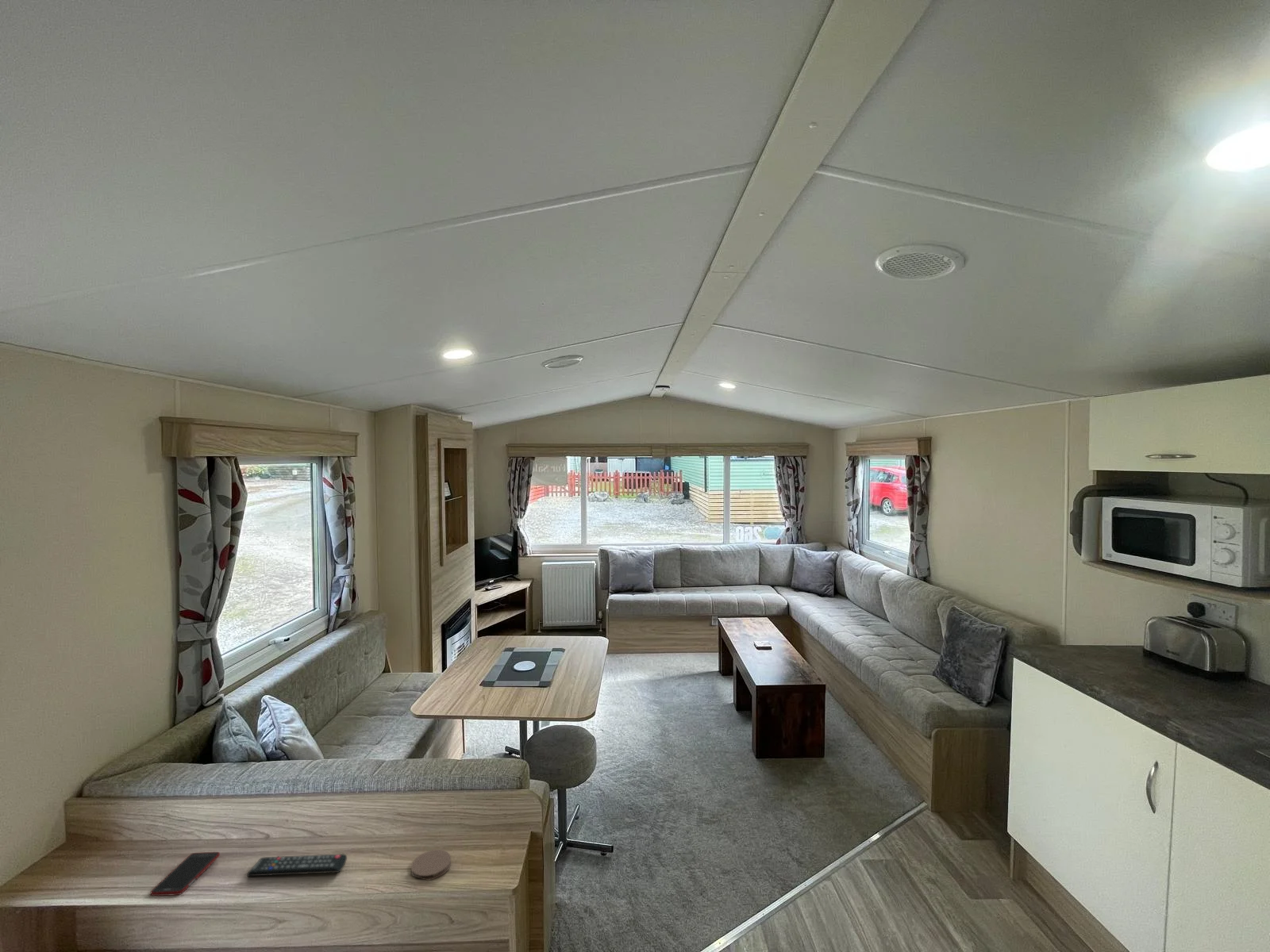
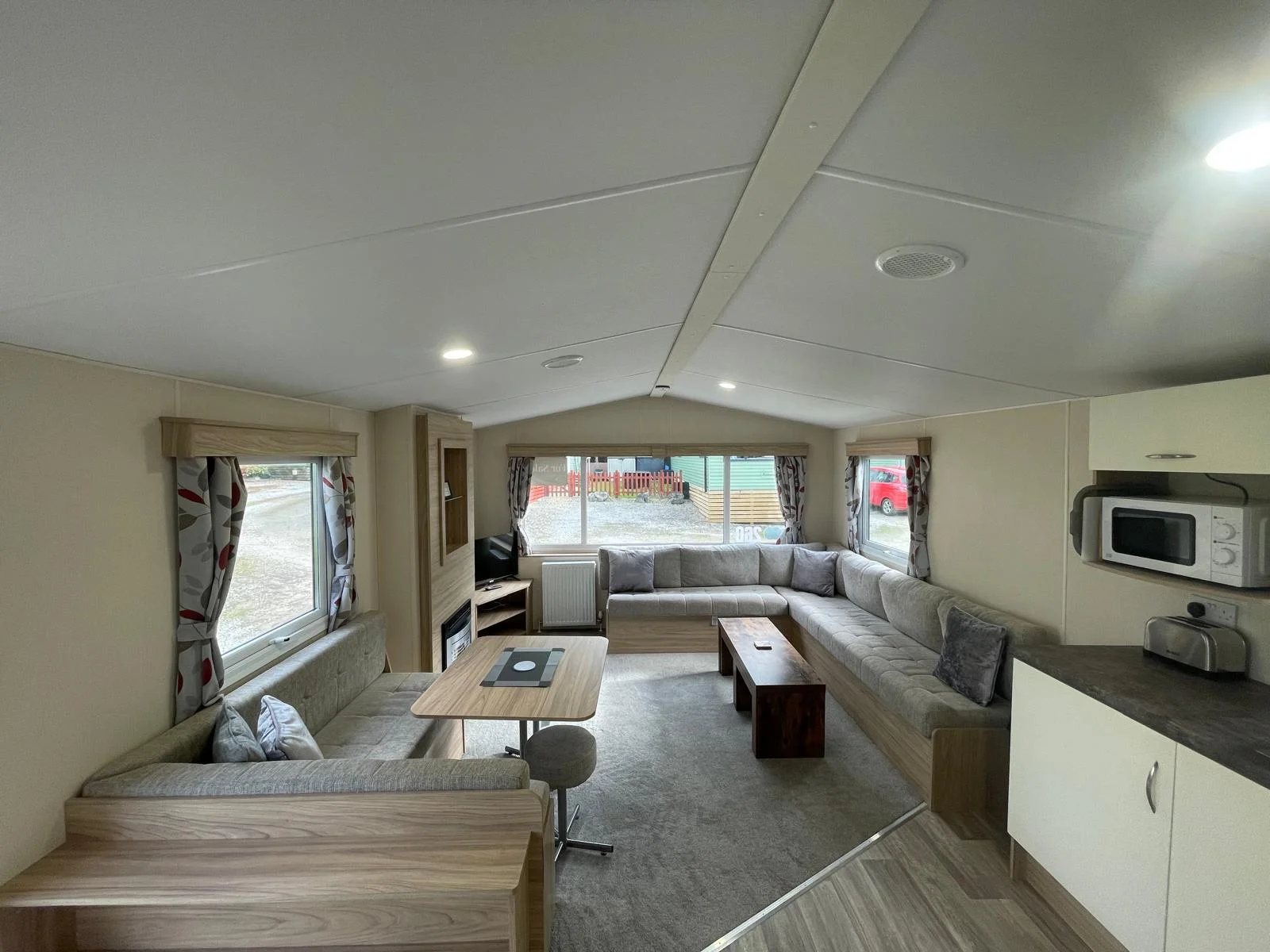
- coaster [410,849,452,881]
- cell phone [150,851,221,896]
- remote control [246,853,348,877]
